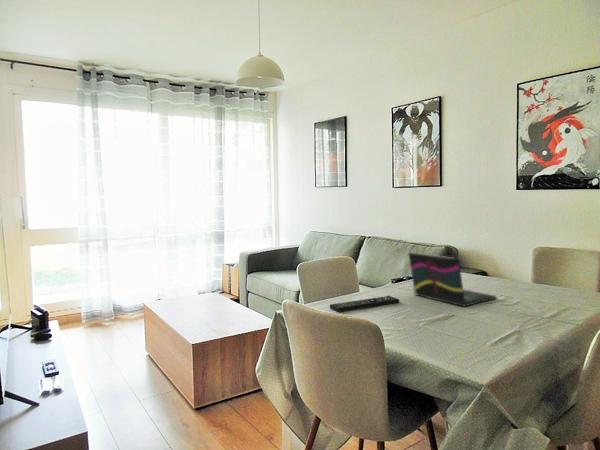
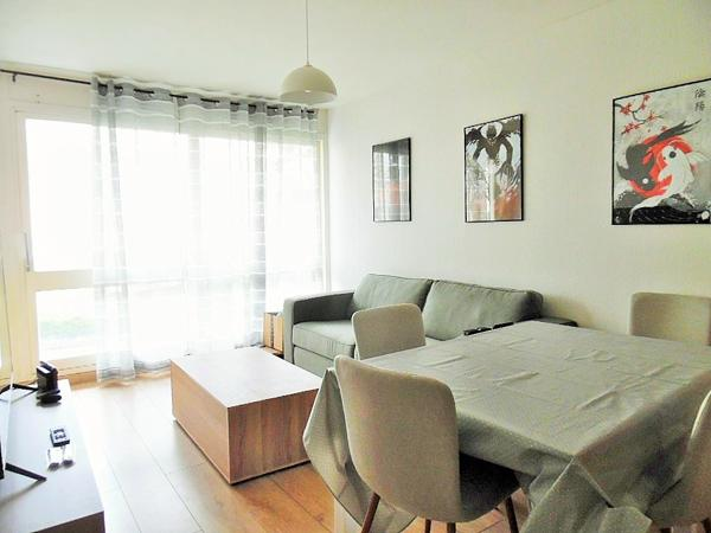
- remote control [329,295,400,313]
- laptop [398,251,498,307]
